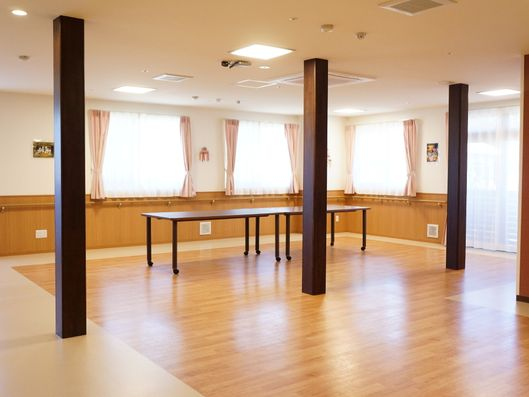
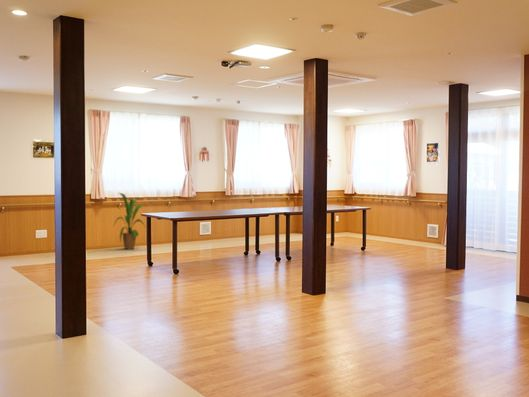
+ house plant [112,192,149,250]
